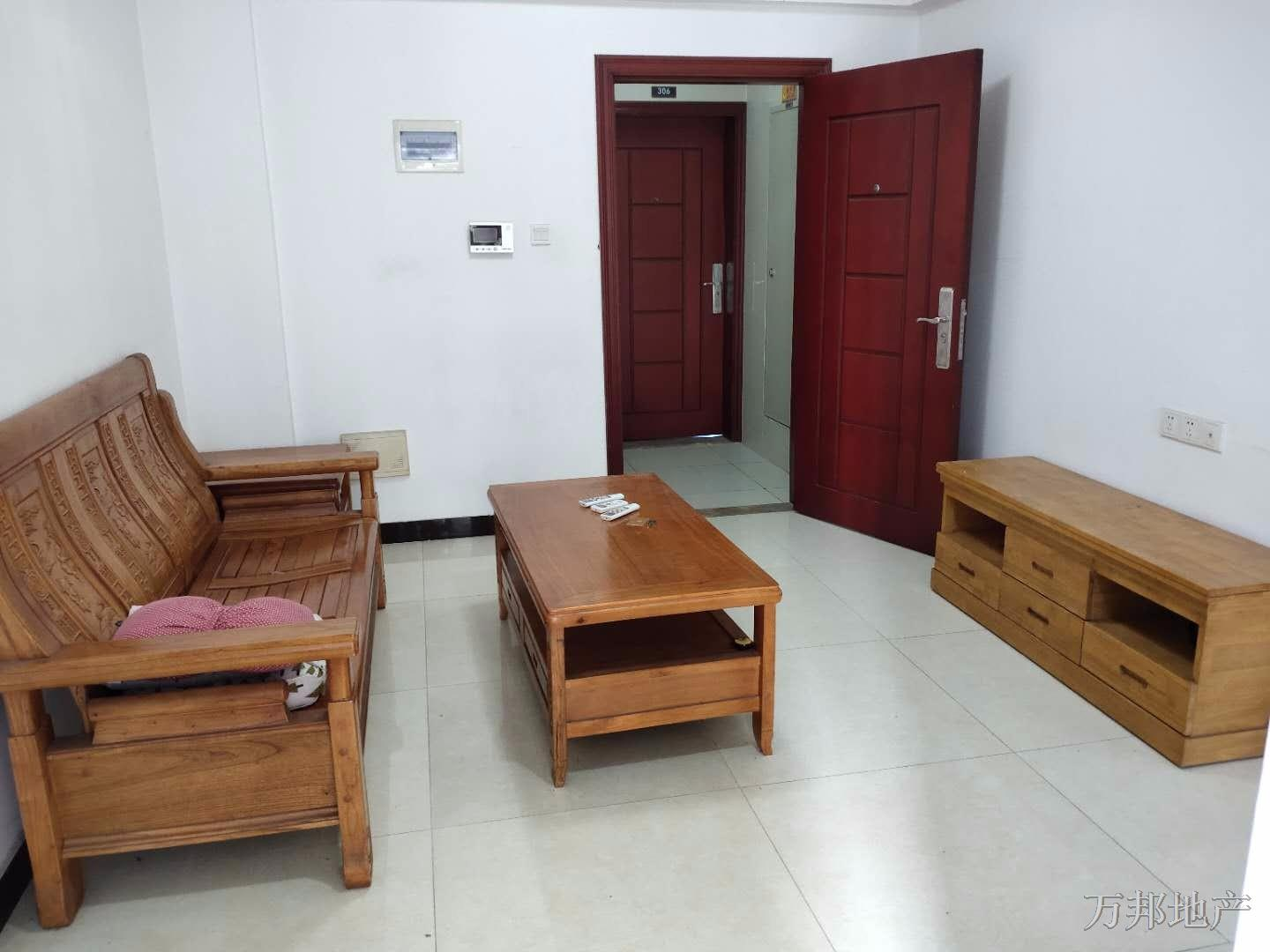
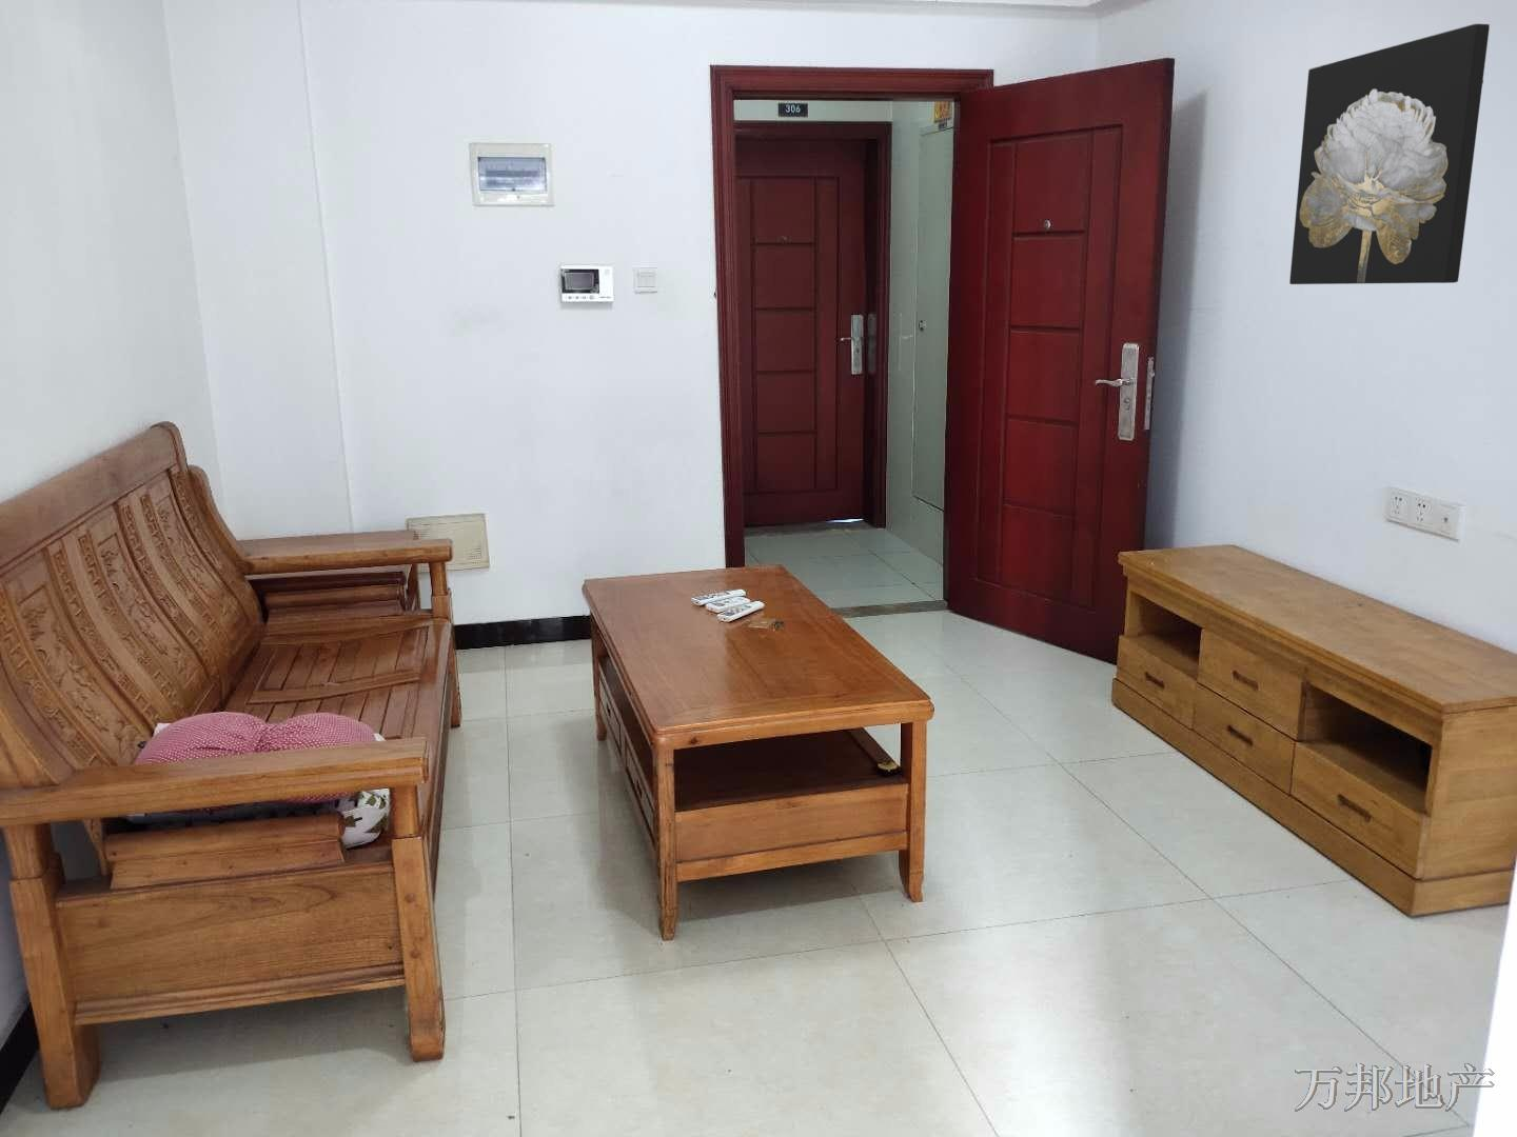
+ wall art [1289,23,1491,285]
